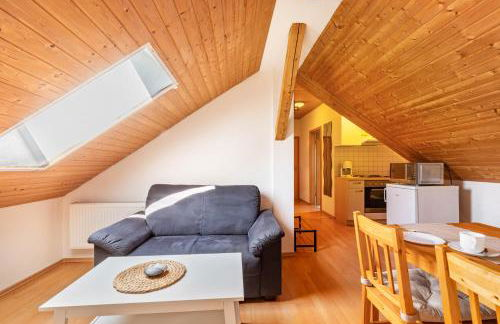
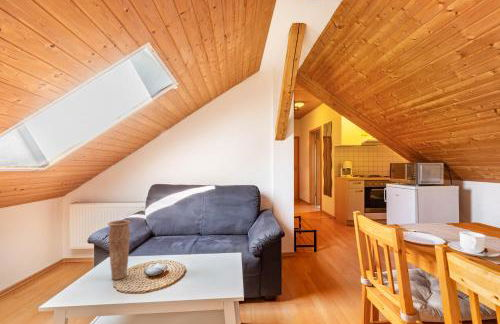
+ vase [107,219,132,281]
